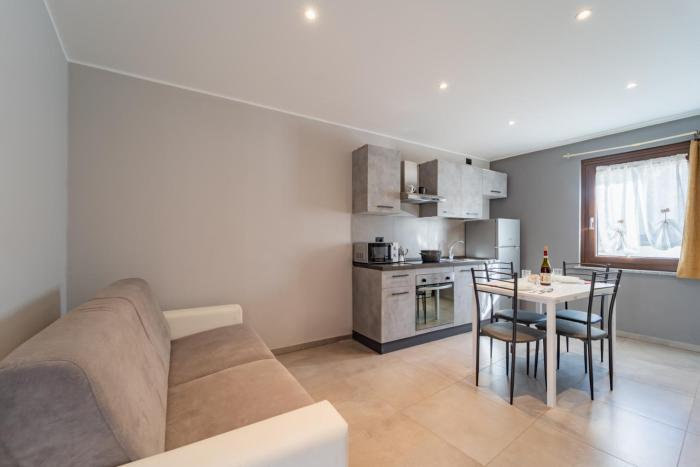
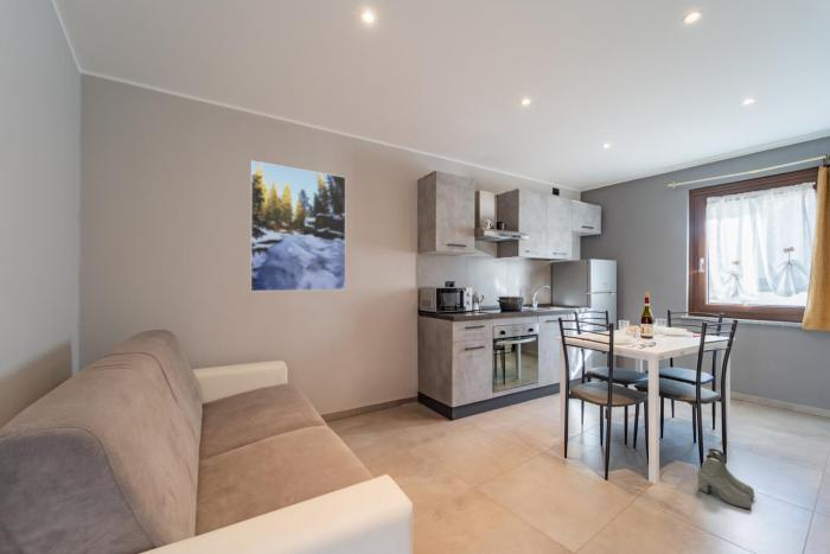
+ boots [696,447,755,510]
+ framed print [249,159,347,293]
